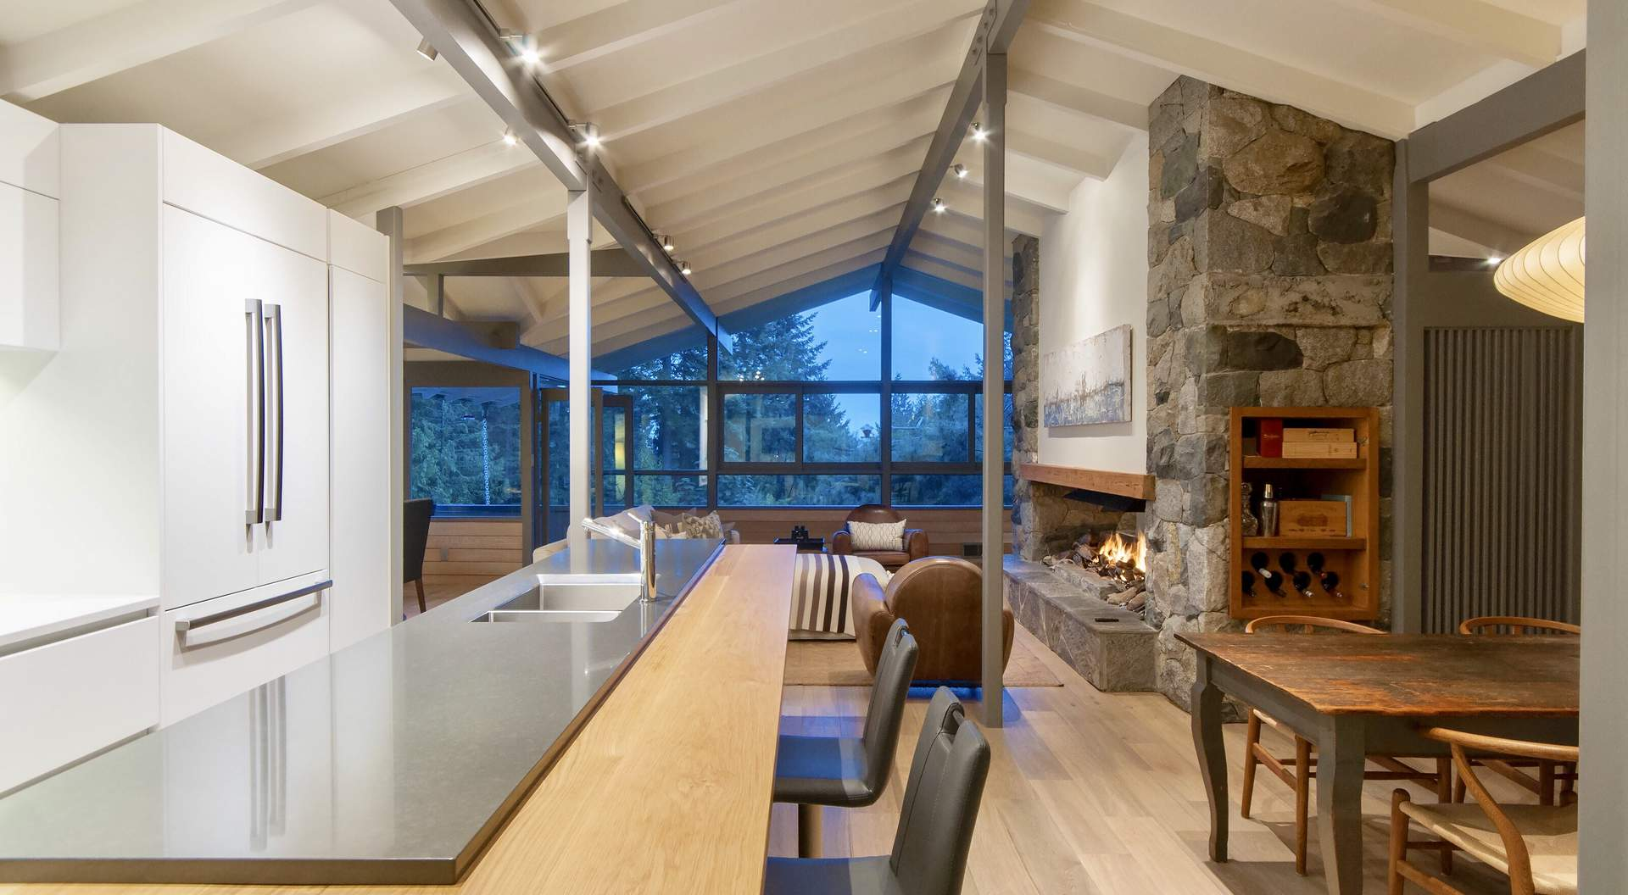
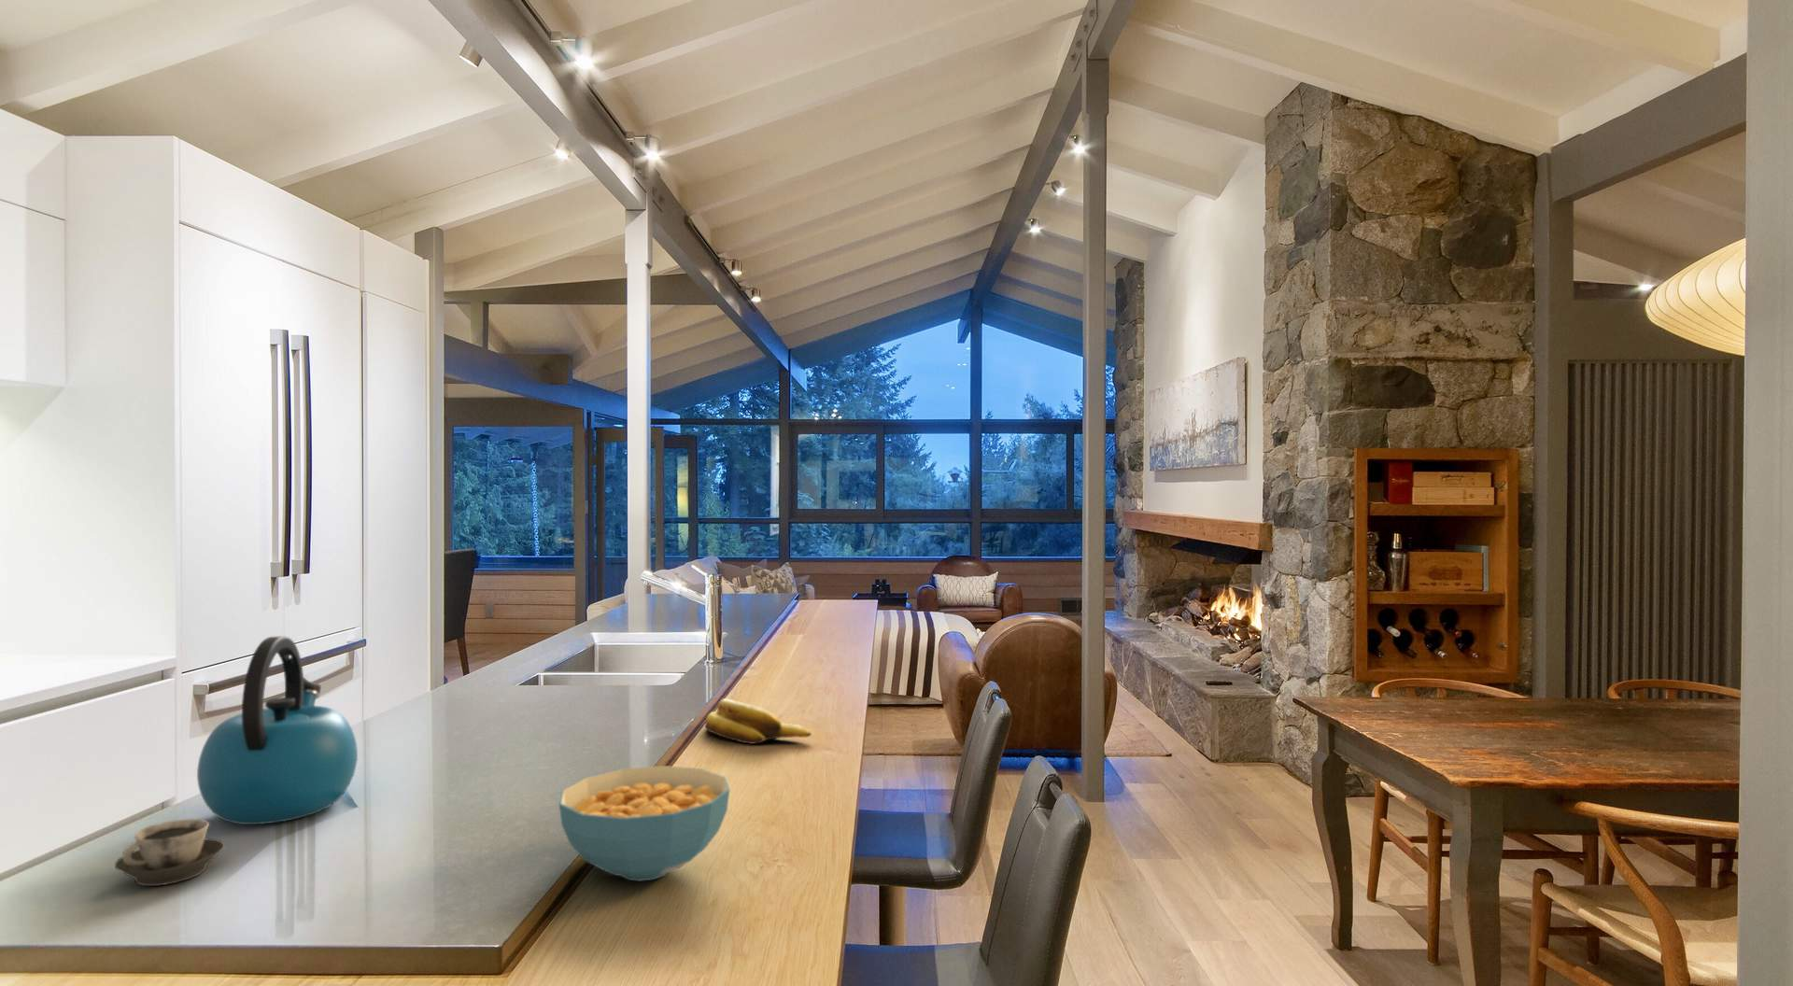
+ kettle [197,635,358,826]
+ cereal bowl [558,765,731,883]
+ banana [704,697,812,746]
+ cup [114,818,226,886]
